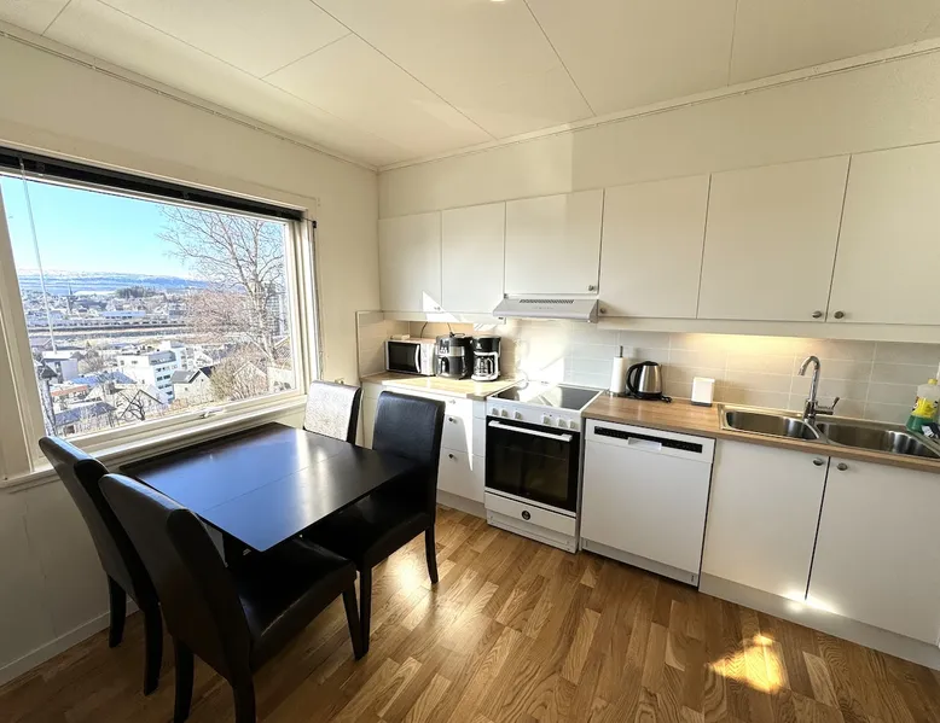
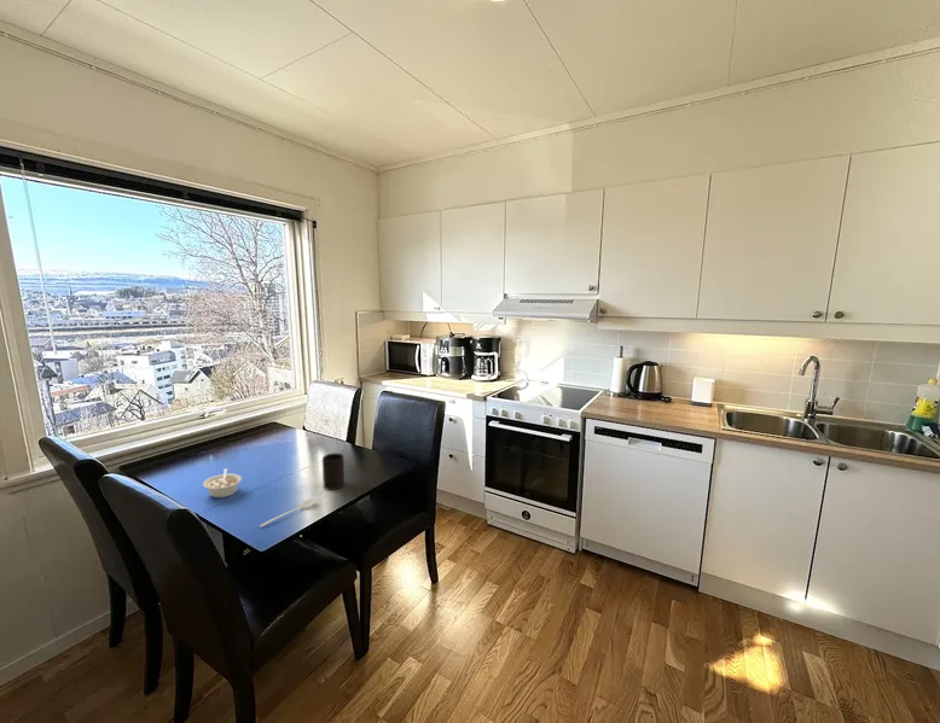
+ cup [321,451,346,491]
+ stirrer [259,497,317,527]
+ legume [202,467,243,498]
